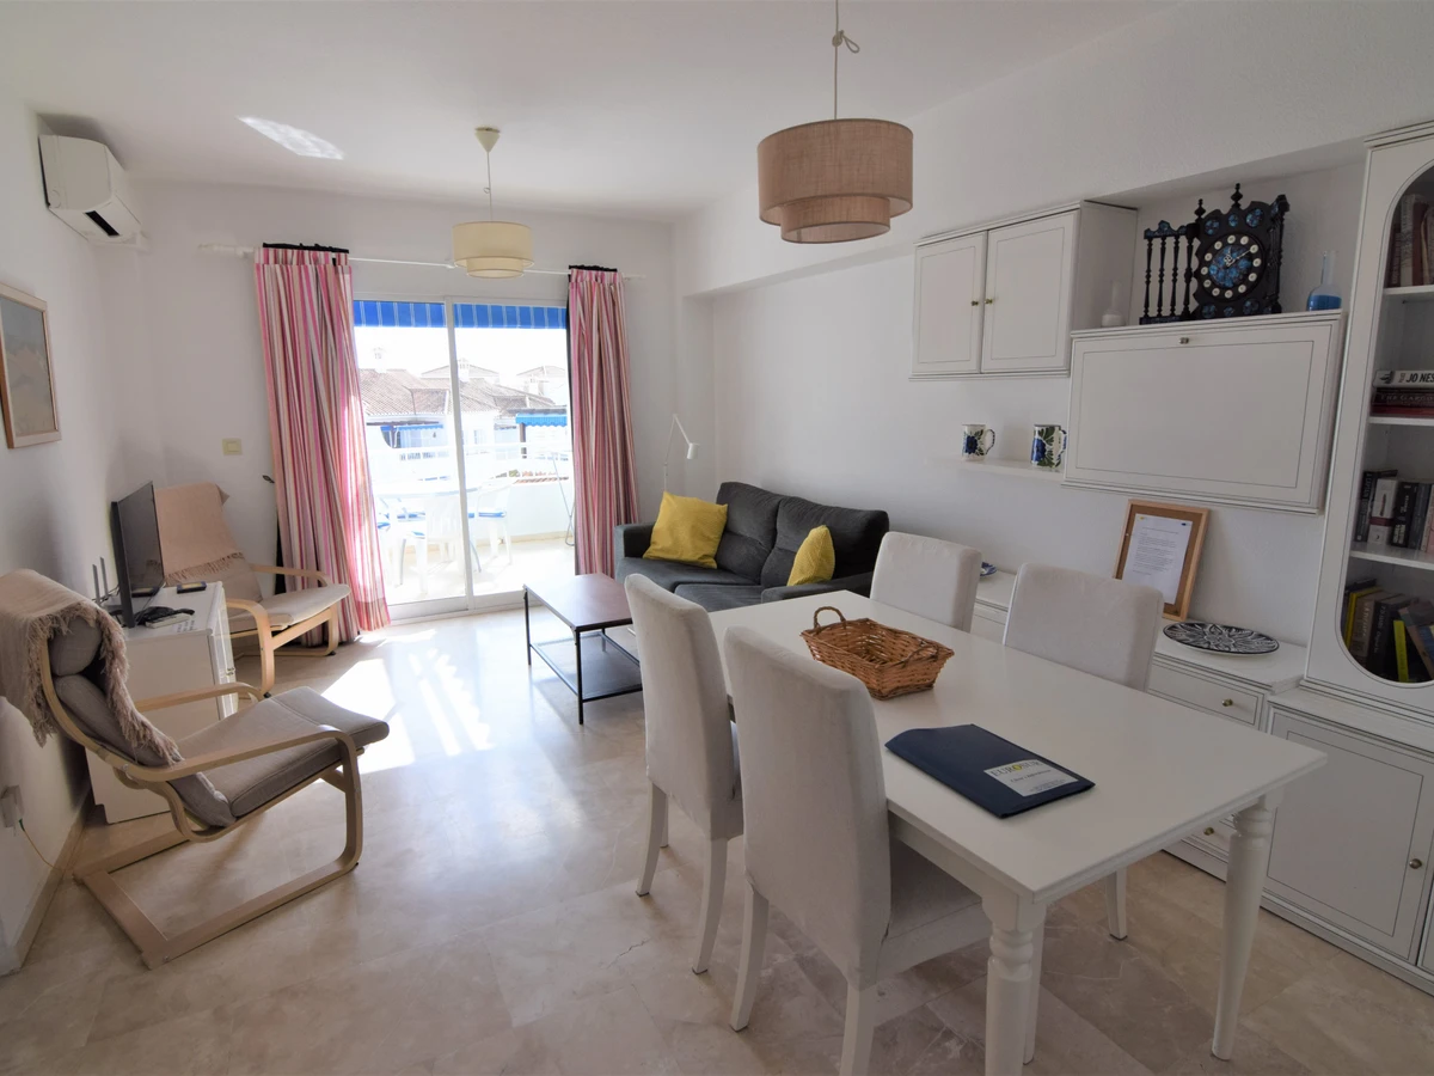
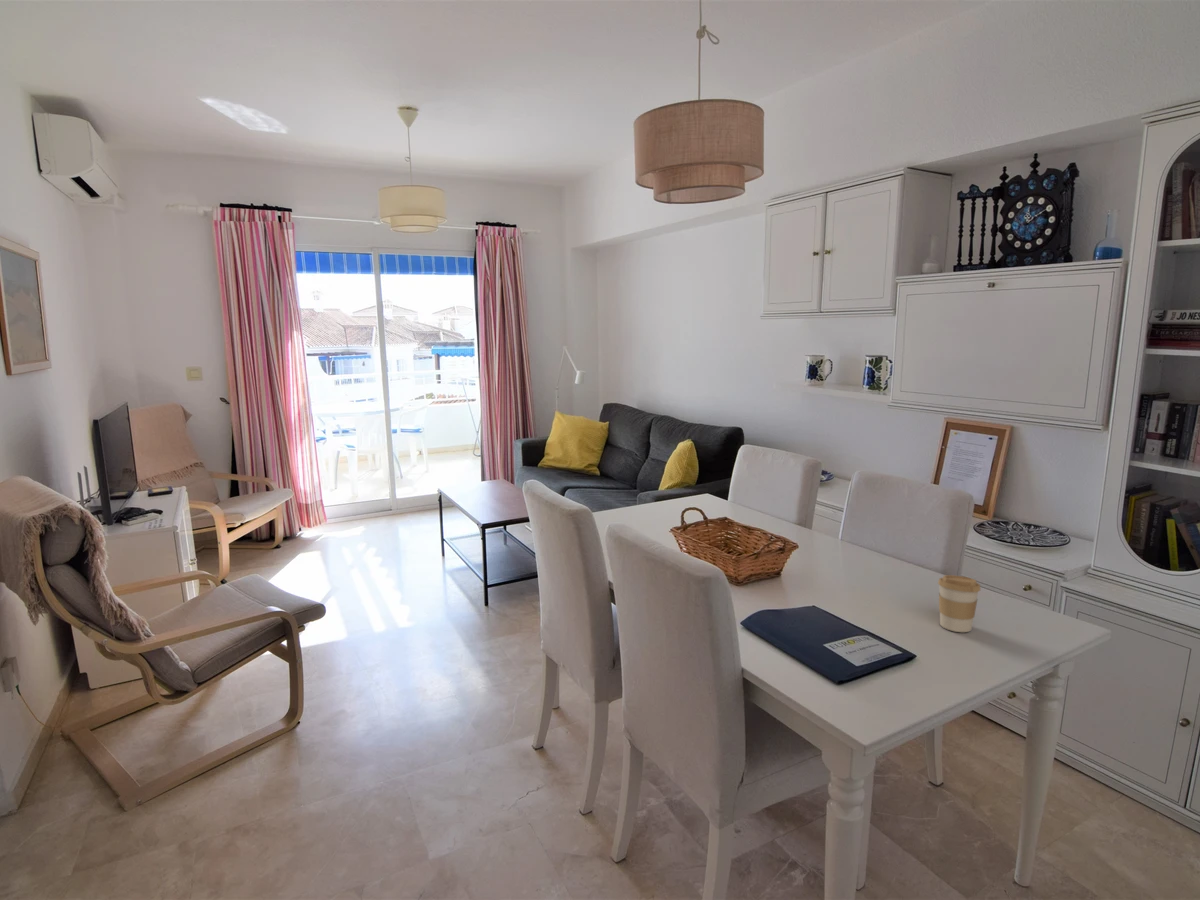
+ coffee cup [937,574,982,633]
